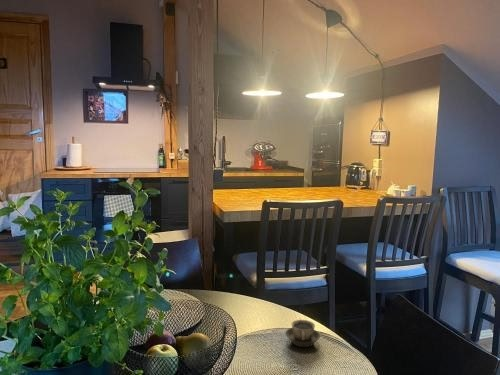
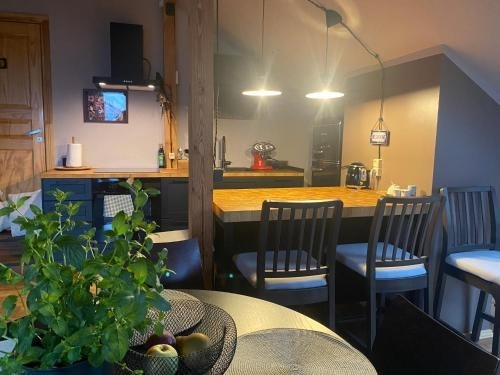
- cup [284,319,321,348]
